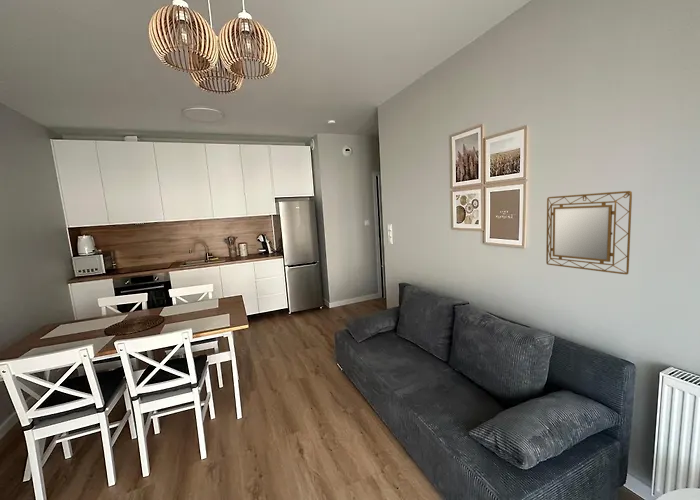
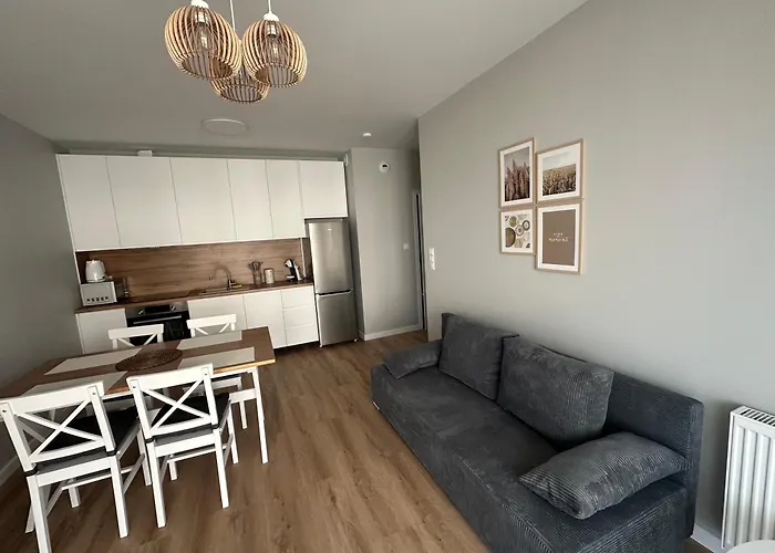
- home mirror [545,190,633,275]
